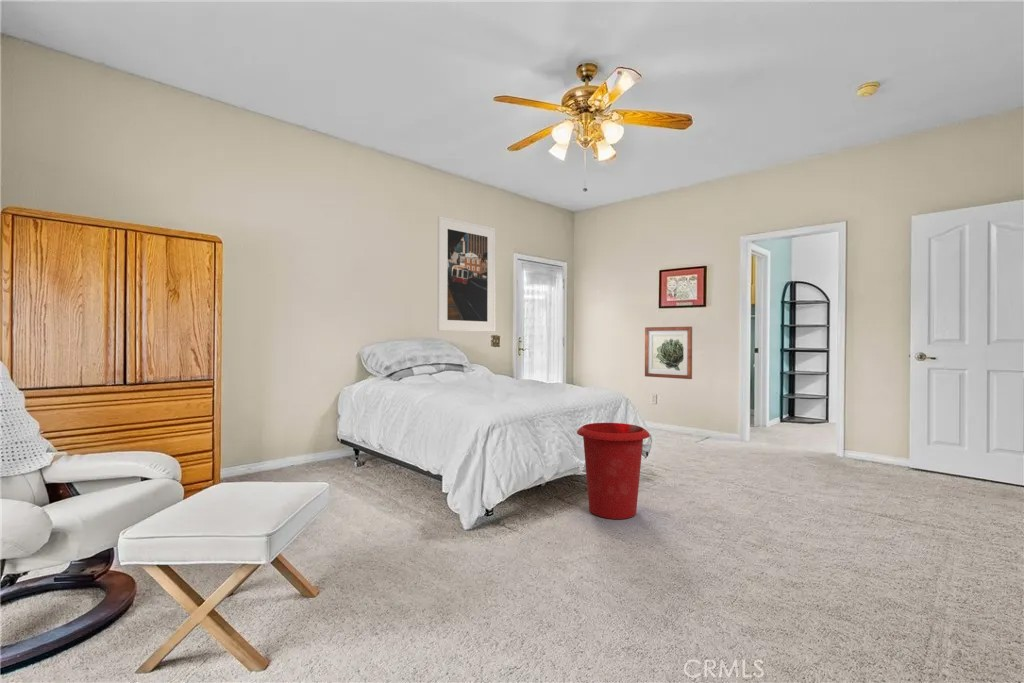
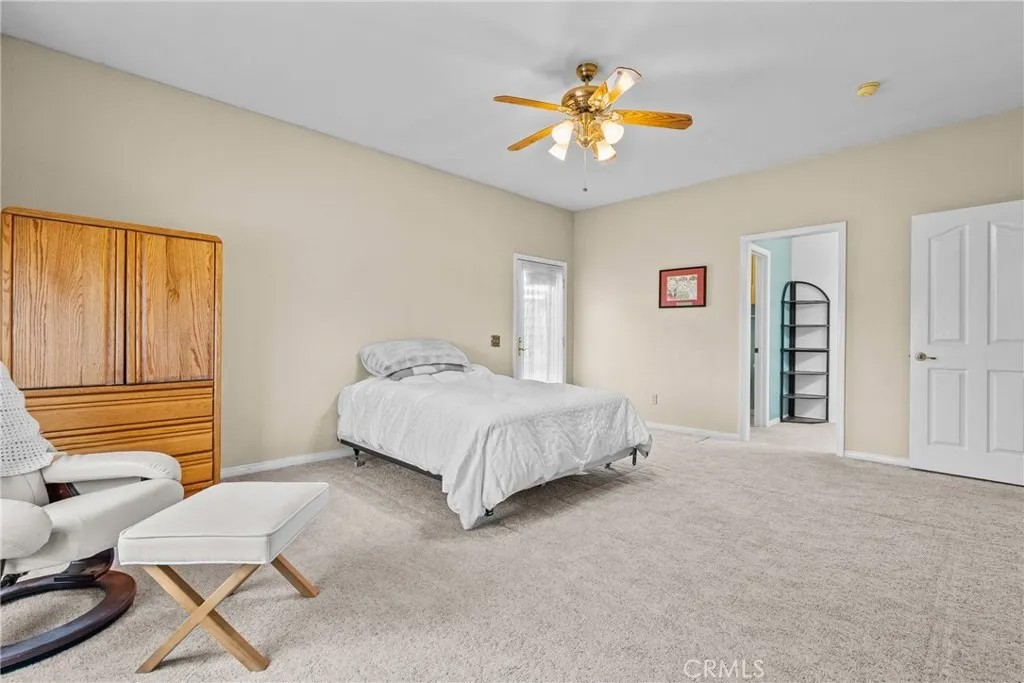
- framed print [437,215,496,333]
- waste bin [576,422,651,520]
- wall art [644,326,693,380]
